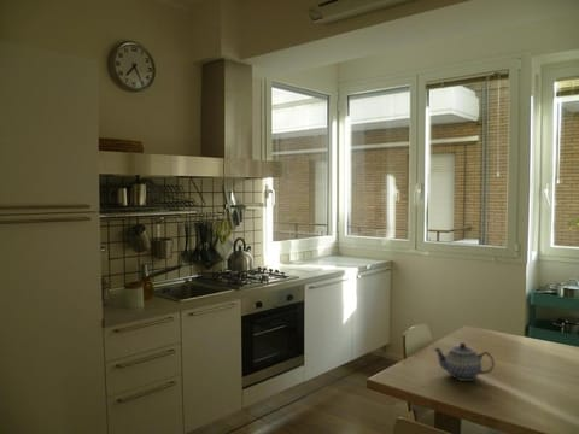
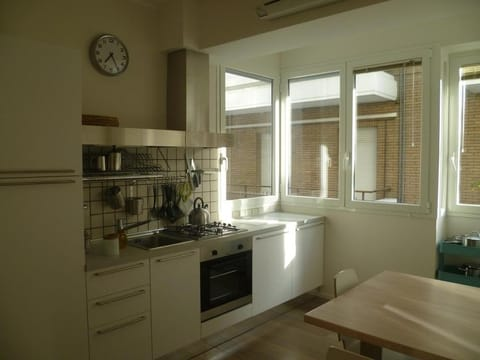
- teapot [432,341,496,382]
